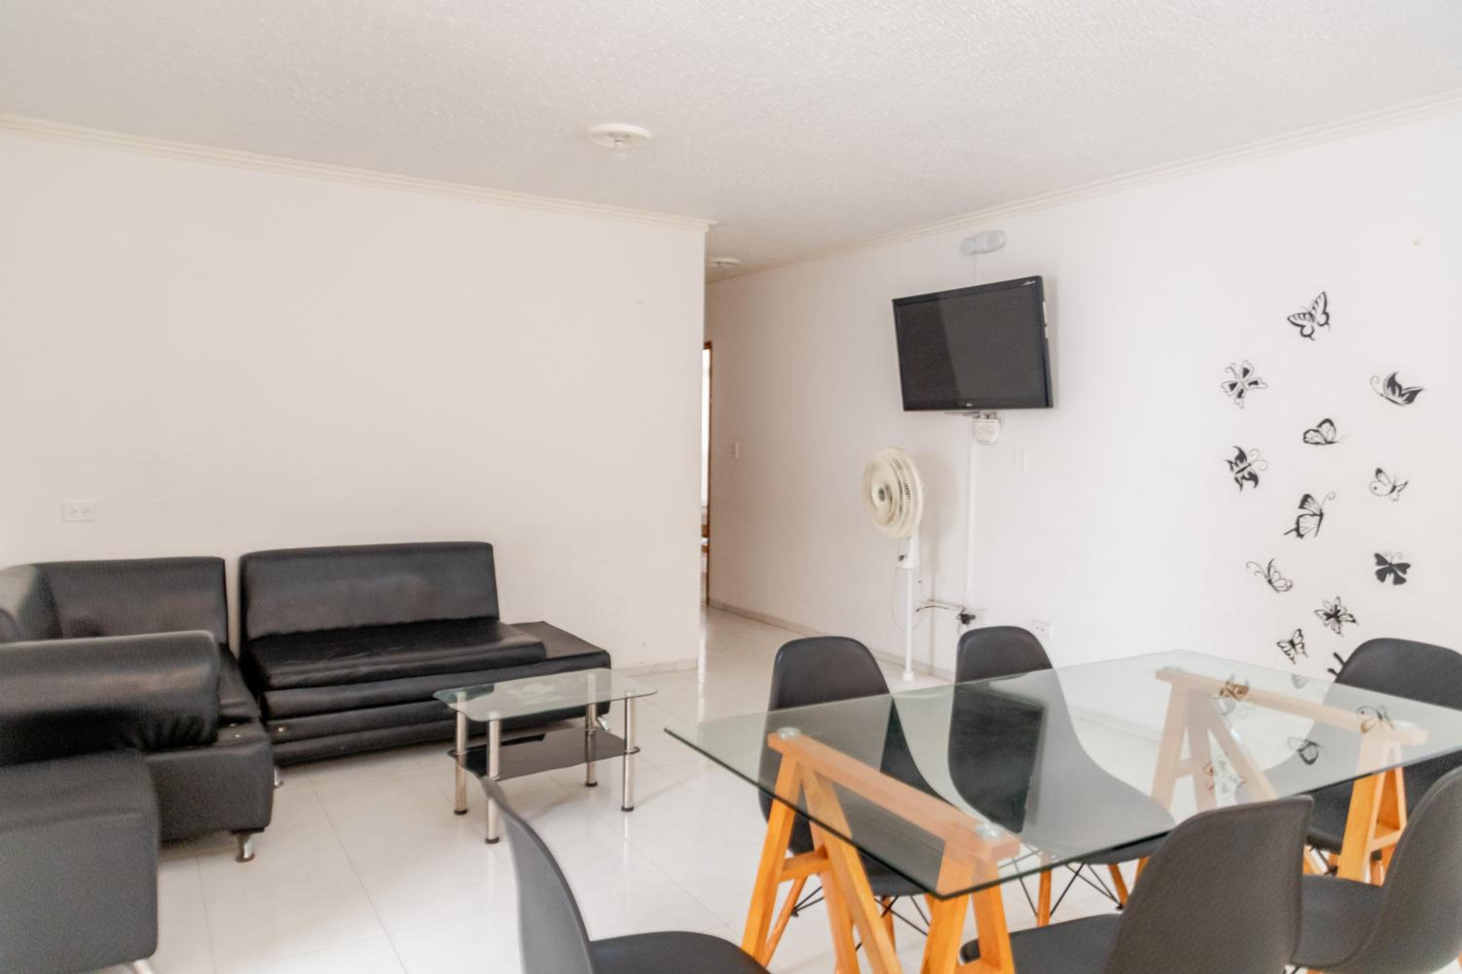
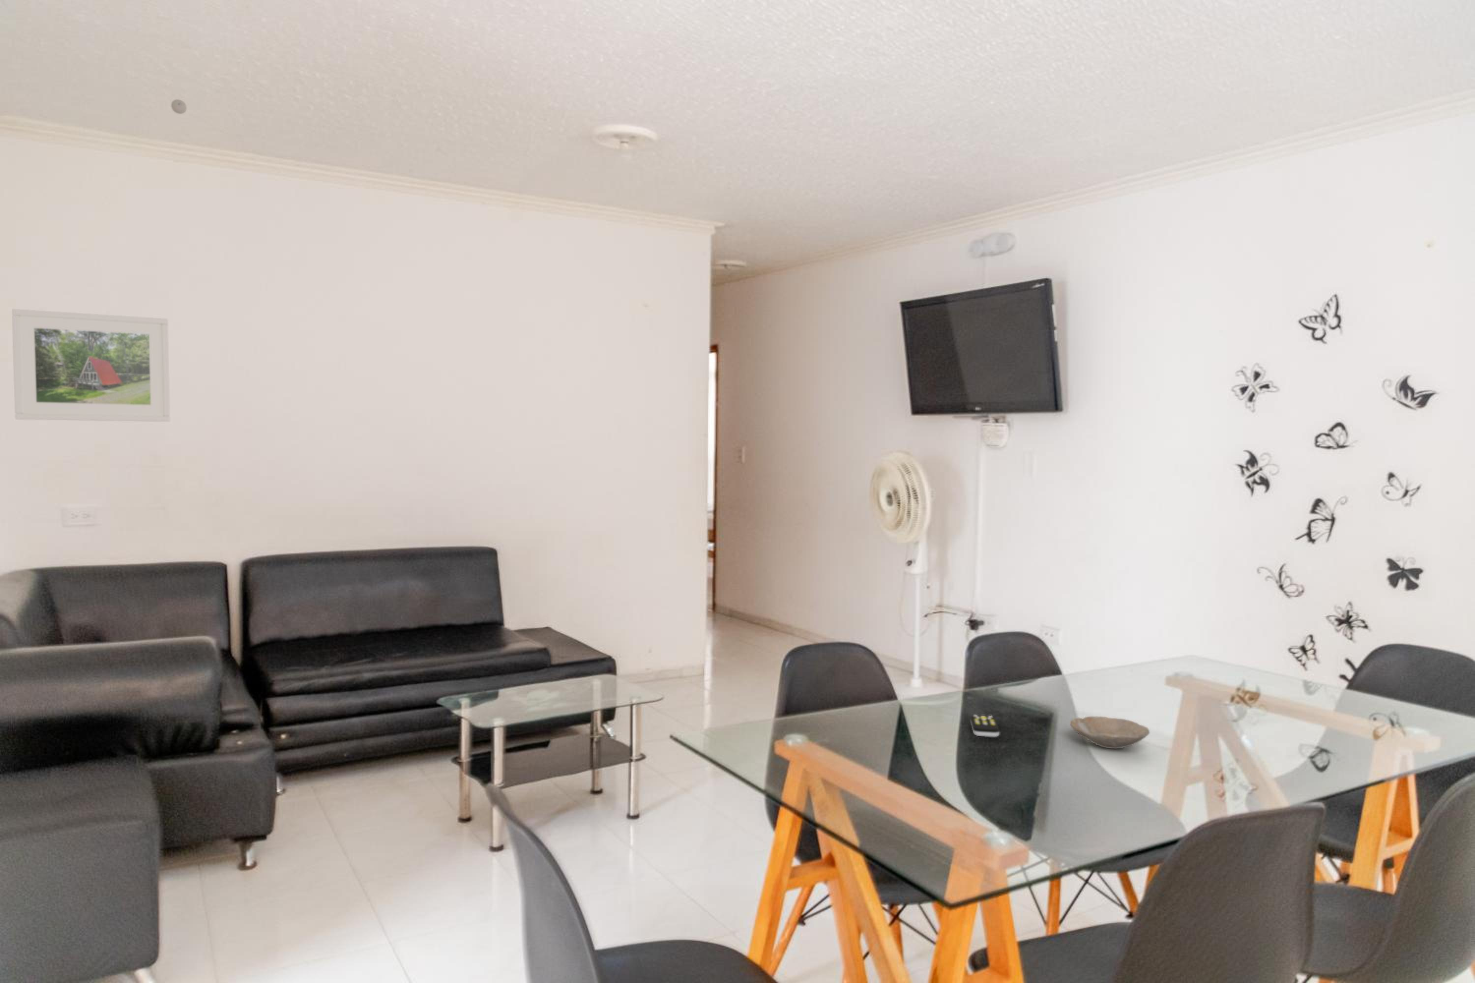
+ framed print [11,308,170,422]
+ remote control [970,714,1000,737]
+ bowl [1070,716,1150,749]
+ eyeball [170,99,188,114]
